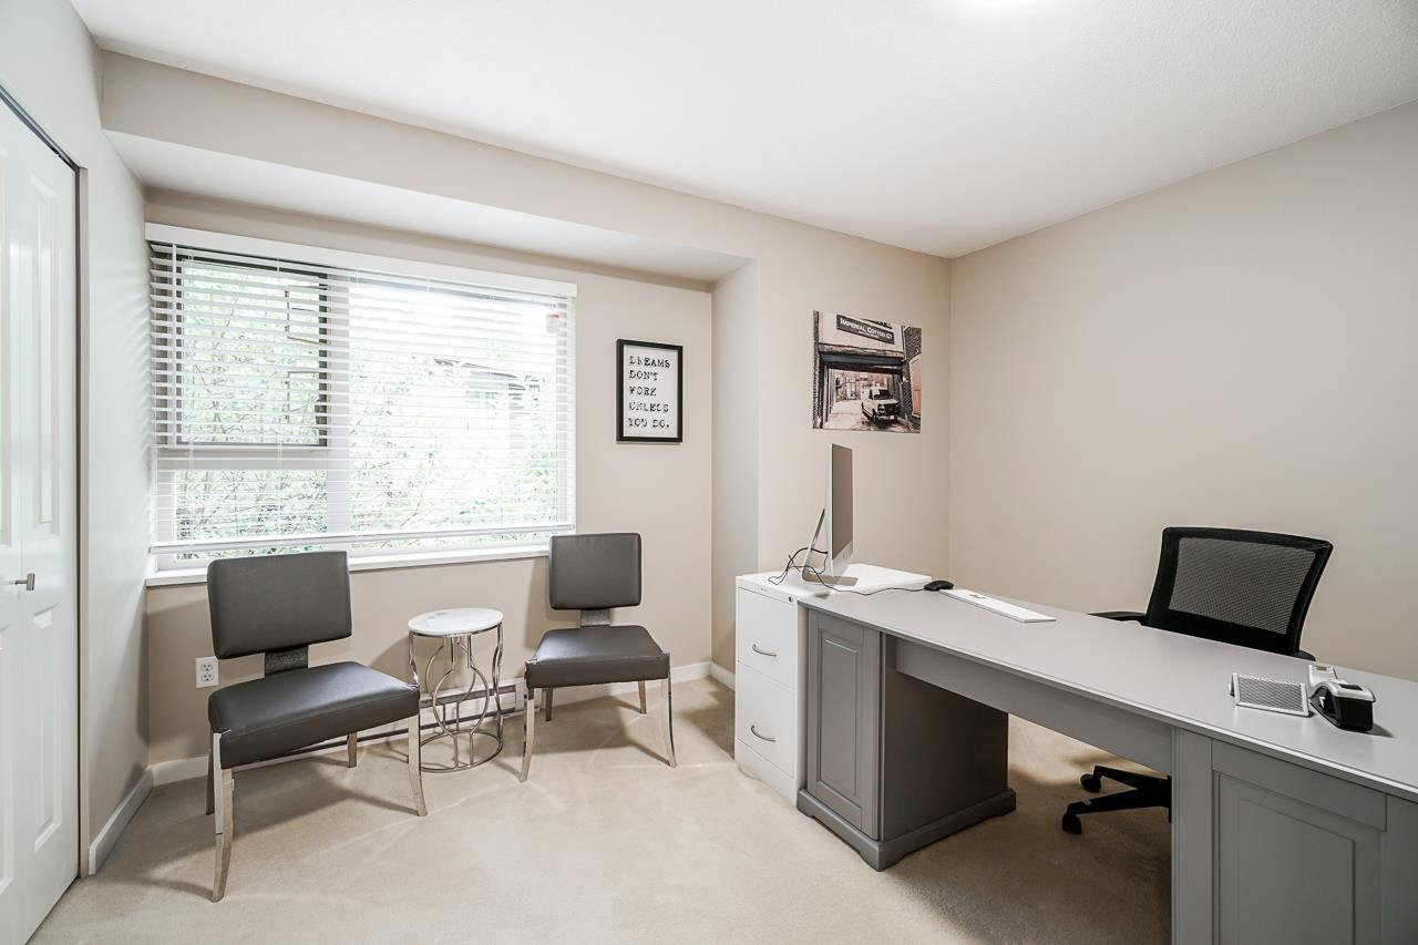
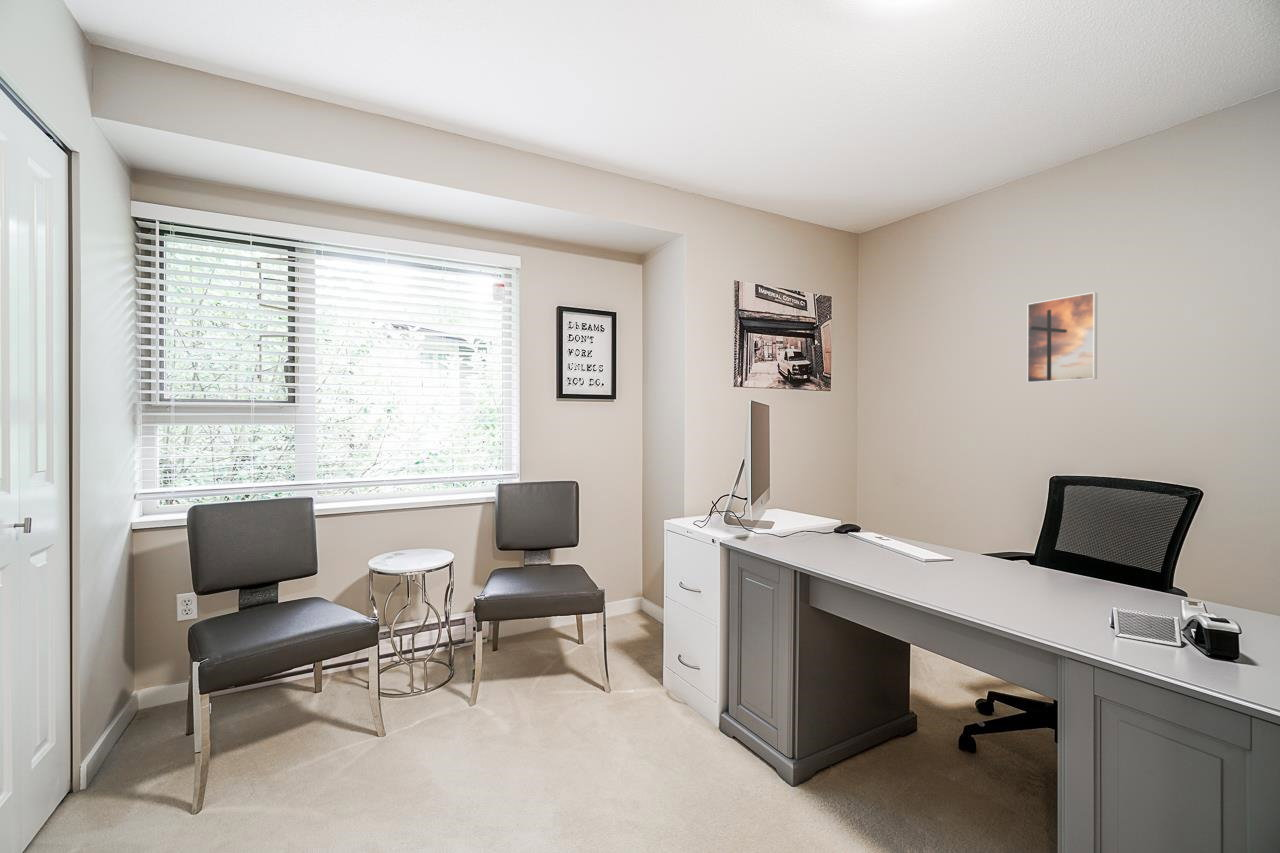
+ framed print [1026,291,1098,384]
